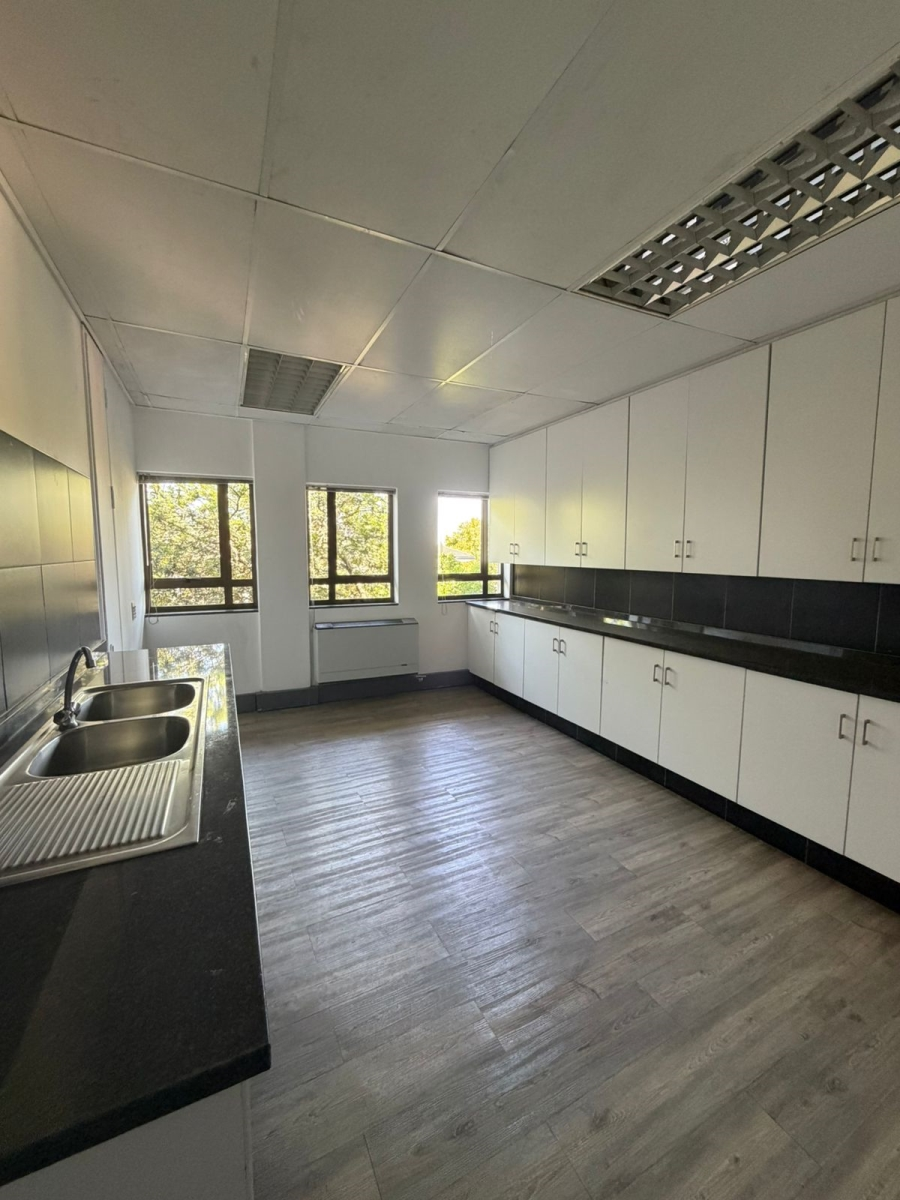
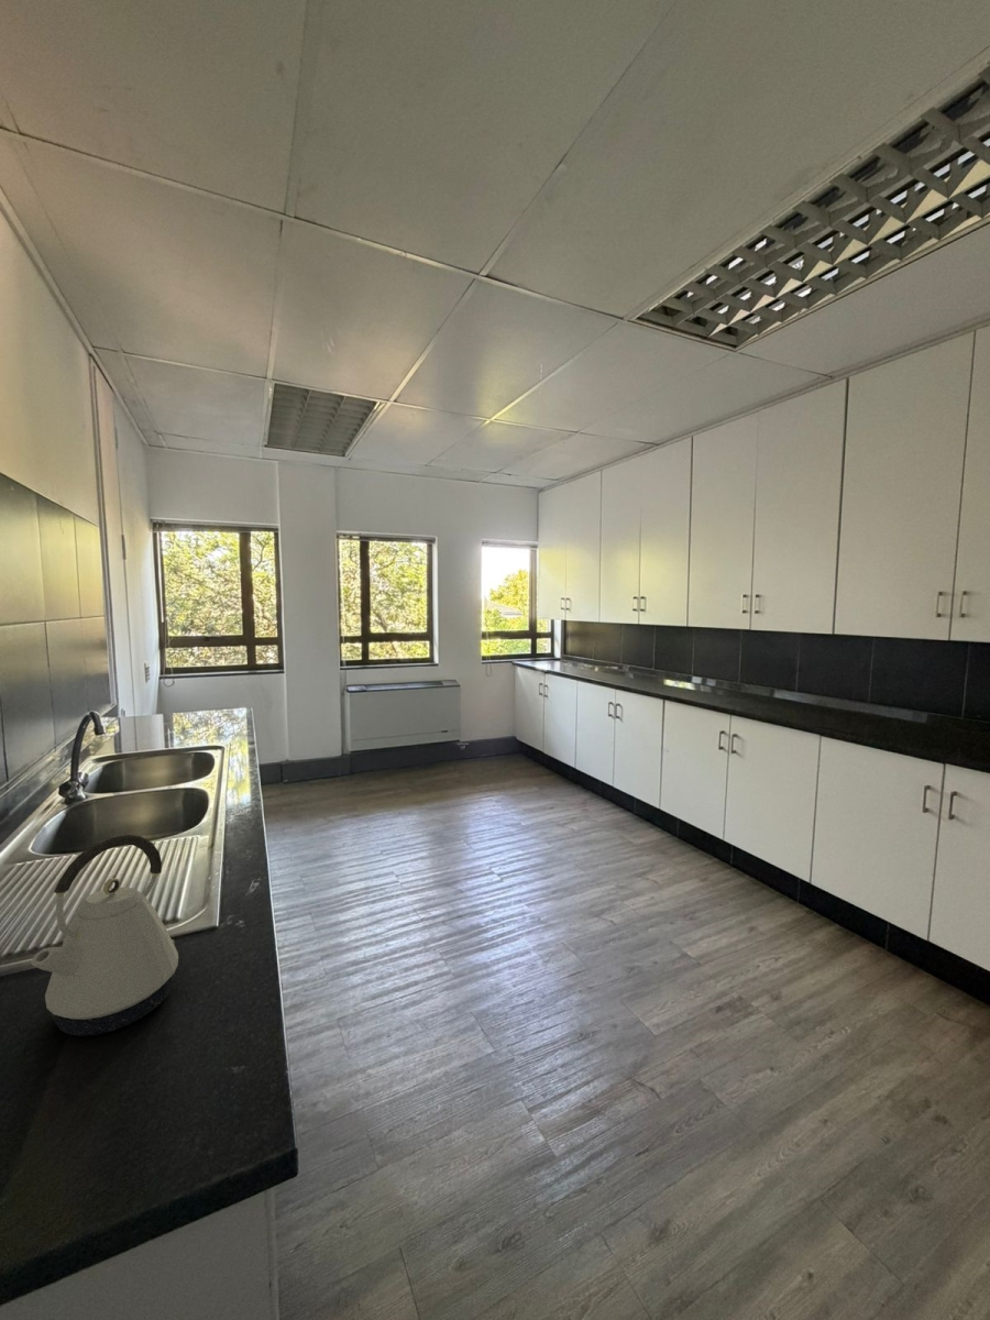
+ kettle [30,834,179,1037]
